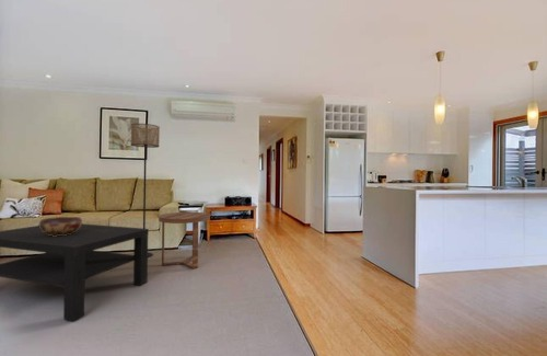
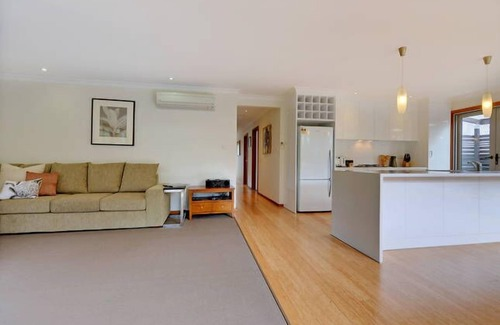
- floor lamp [130,123,161,259]
- coffee table [0,222,150,322]
- side table [158,211,211,269]
- decorative bowl [38,216,83,237]
